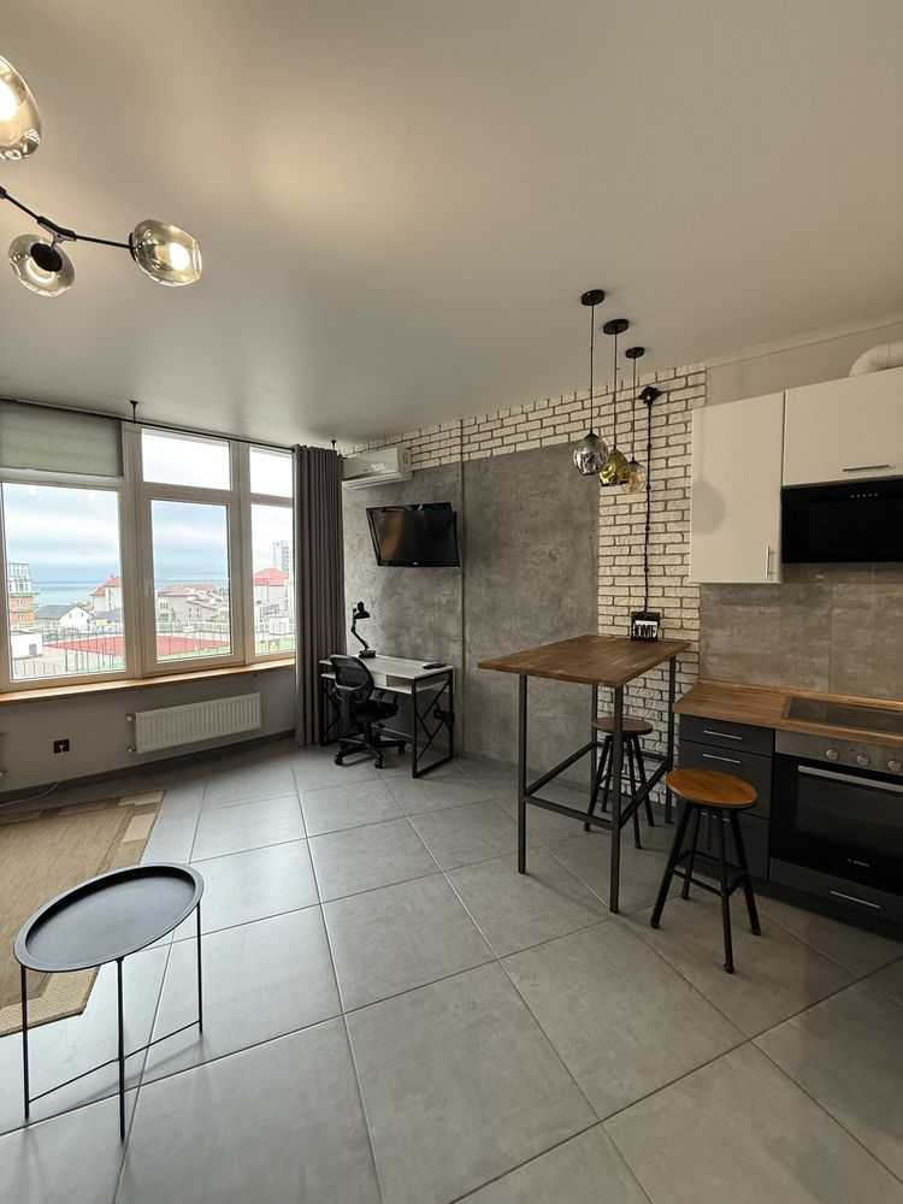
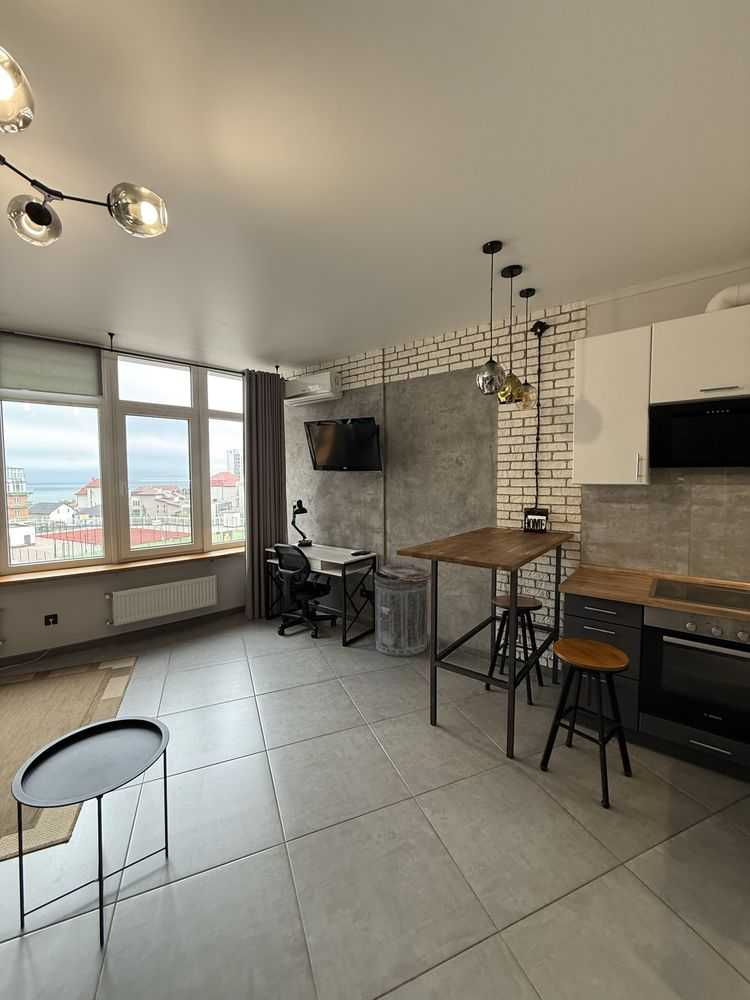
+ trash can lid [373,563,432,658]
